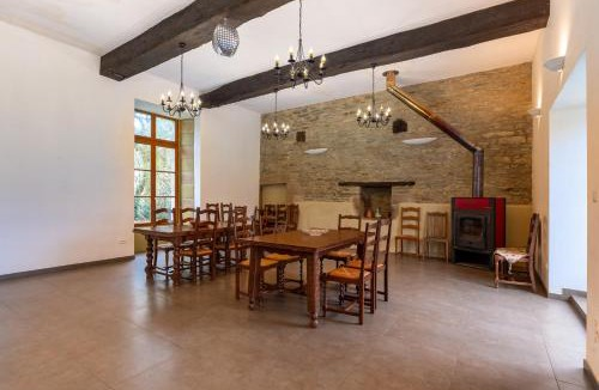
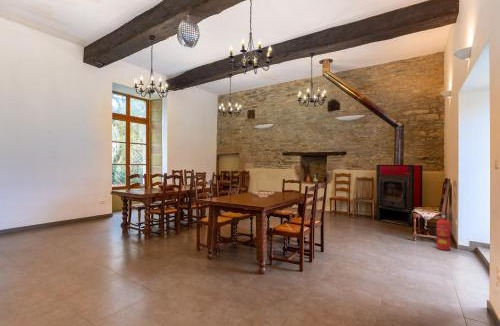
+ fire extinguisher [432,213,455,251]
